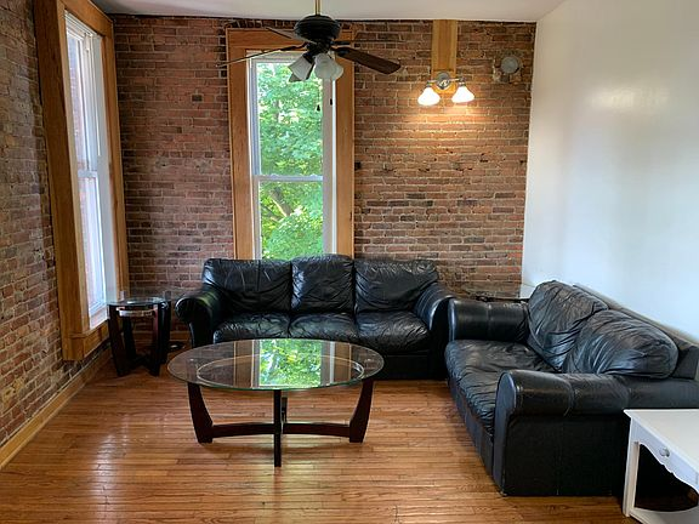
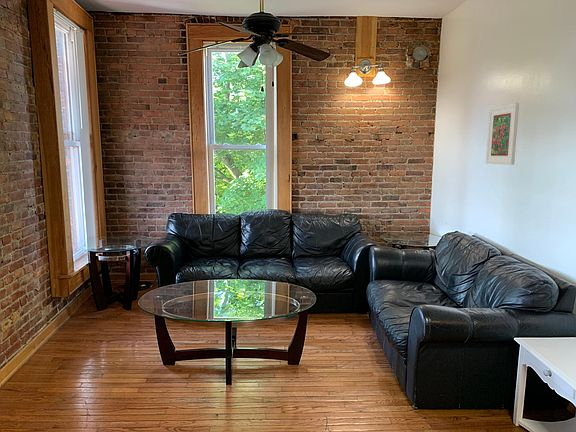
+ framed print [485,102,520,166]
